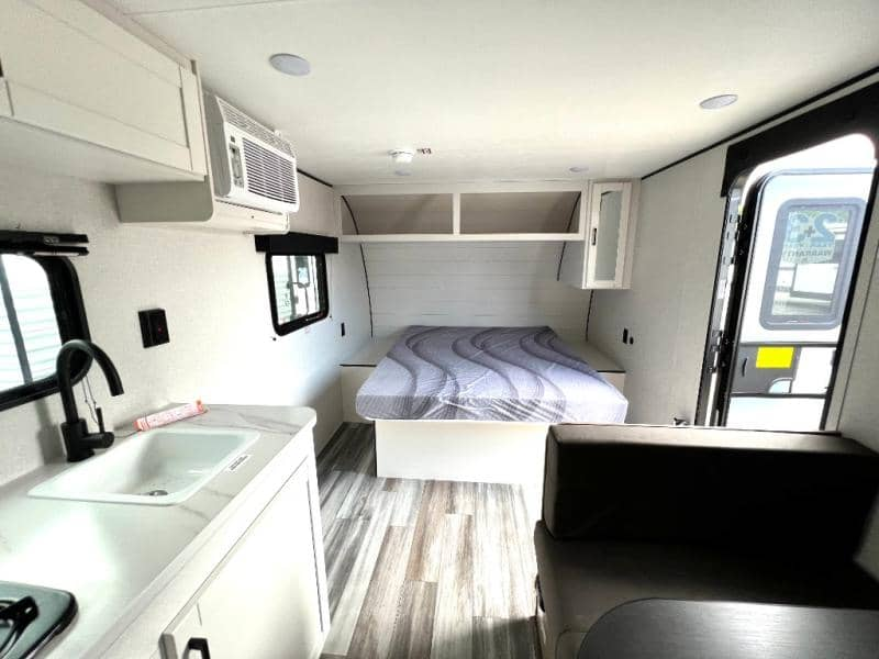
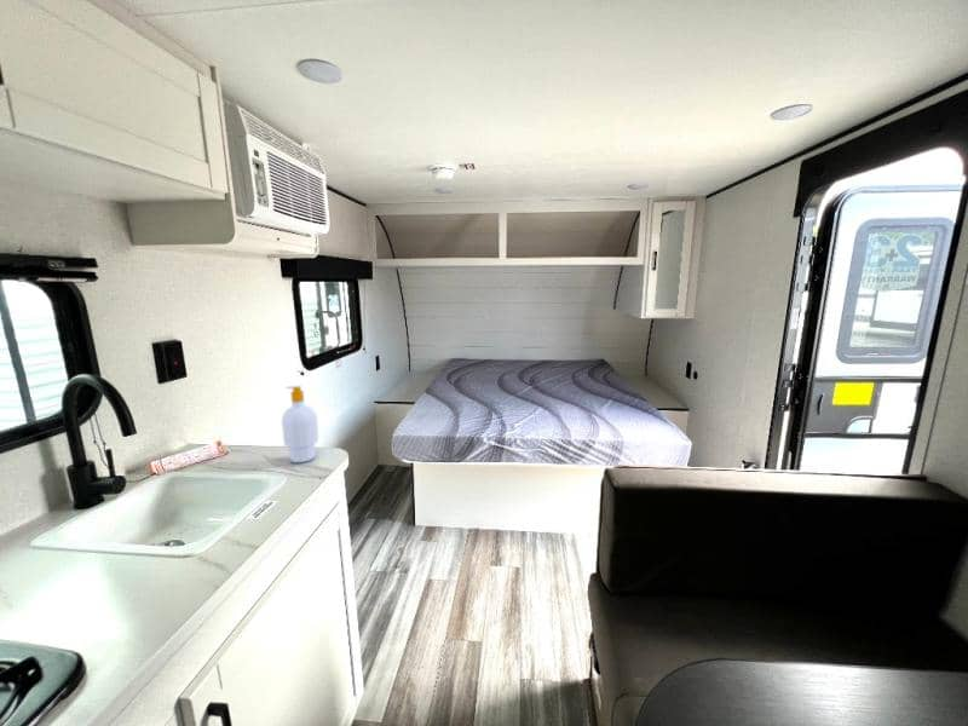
+ soap bottle [281,385,319,463]
